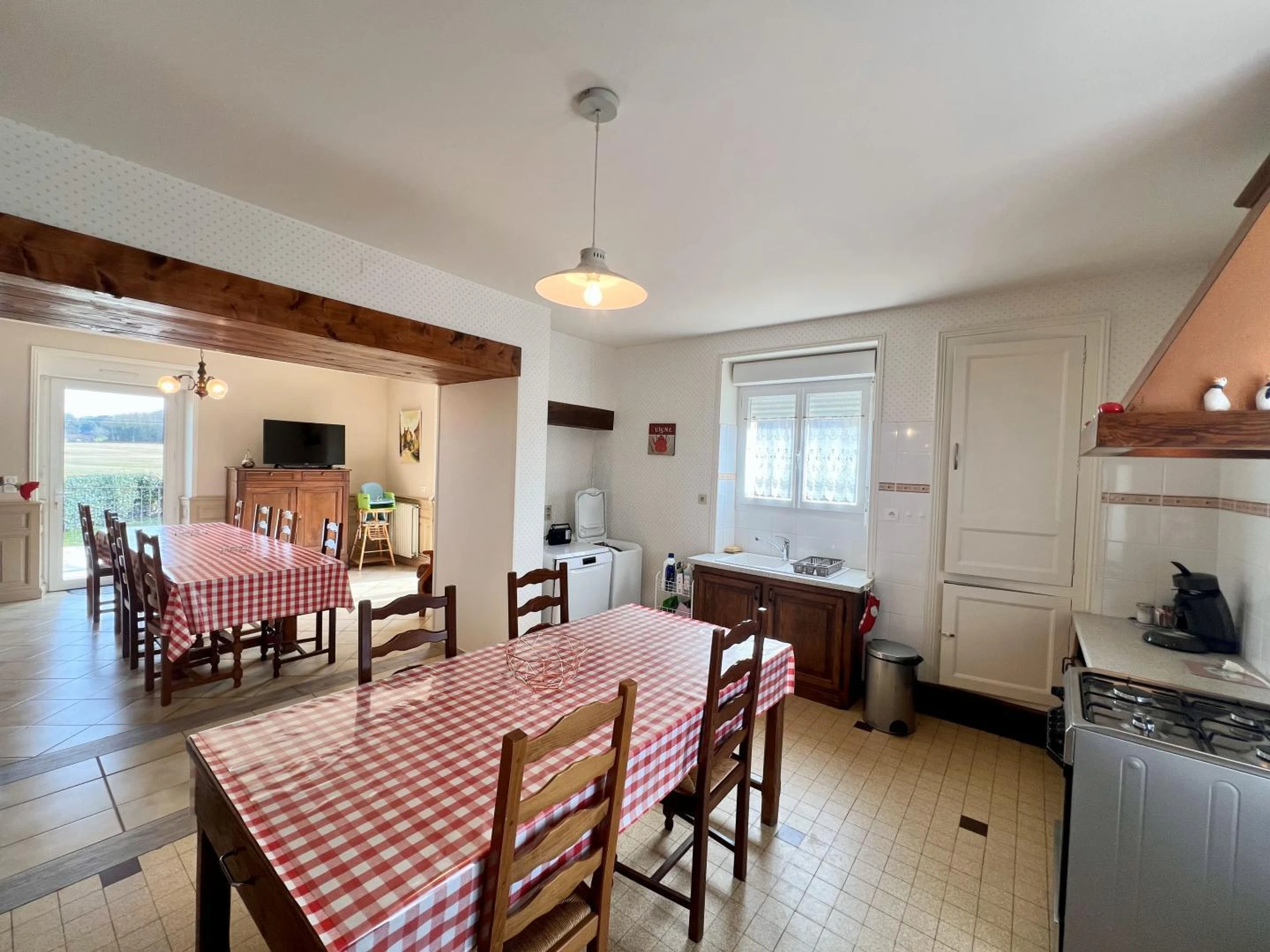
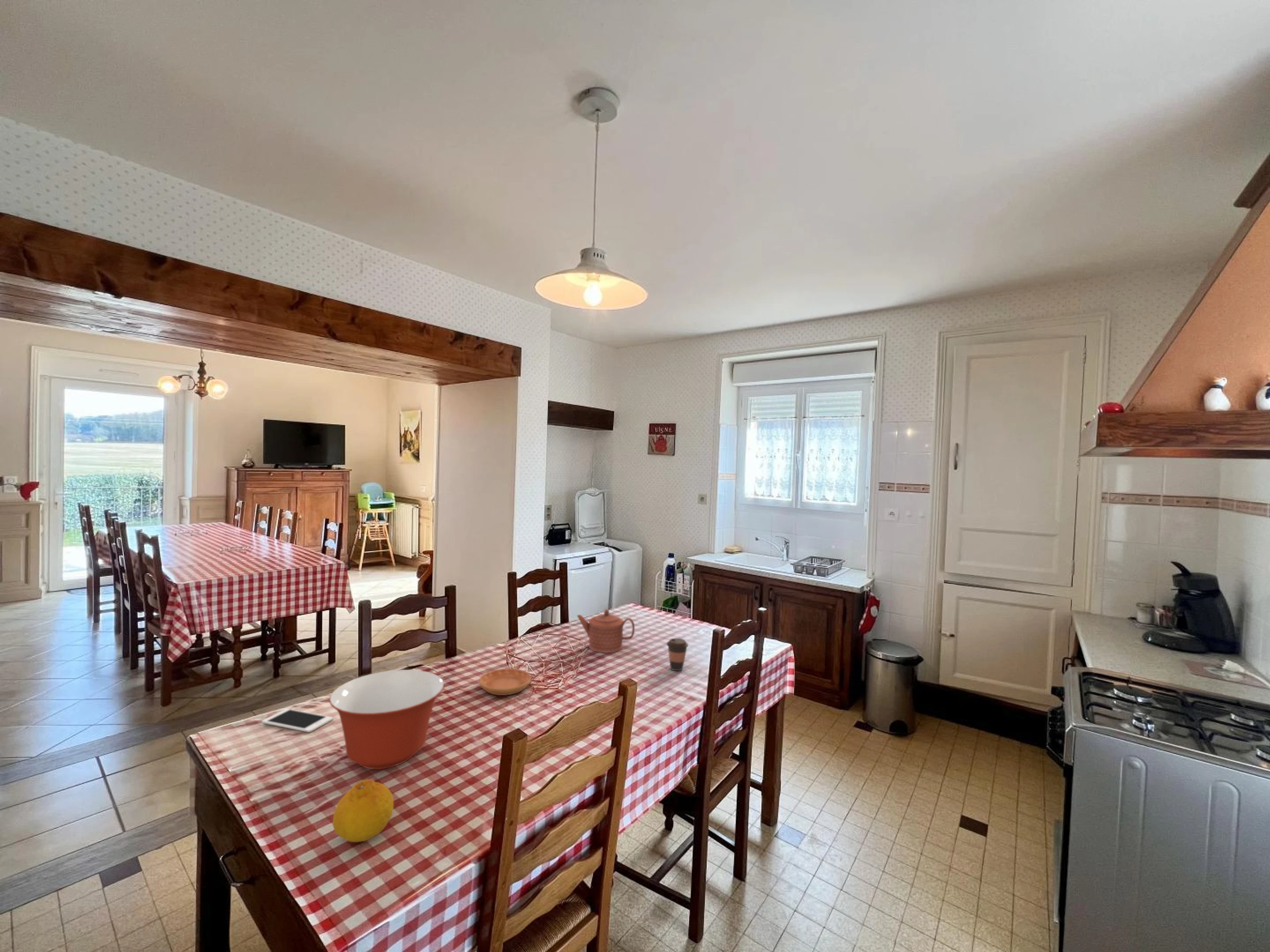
+ fruit [332,779,394,843]
+ cell phone [261,708,333,733]
+ saucer [479,668,532,696]
+ teapot [576,609,635,653]
+ mixing bowl [329,669,445,770]
+ coffee cup [666,638,689,671]
